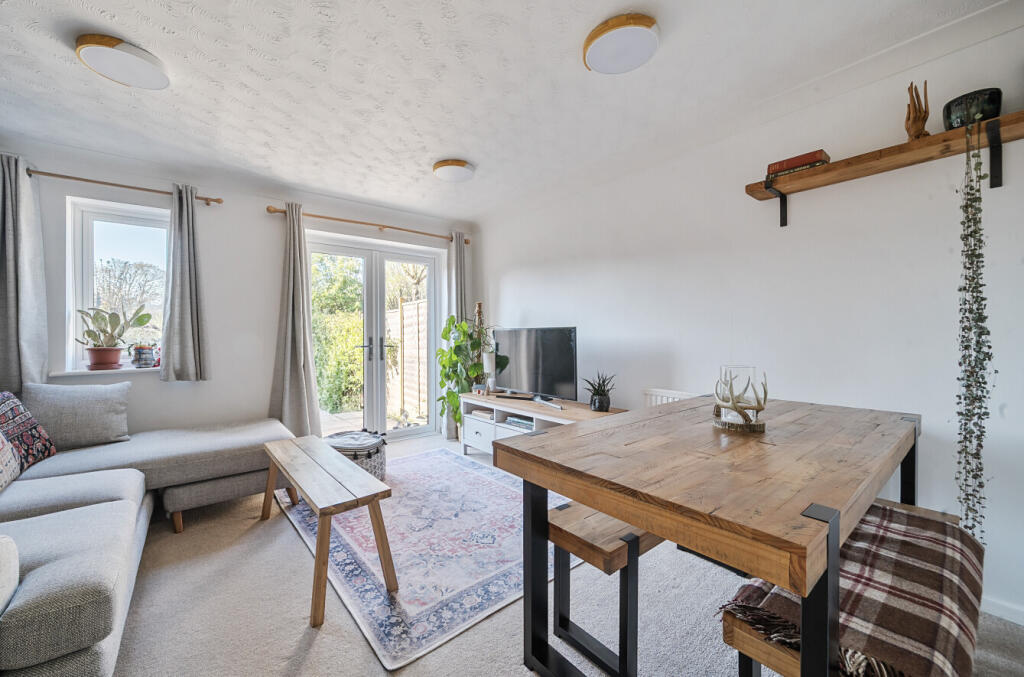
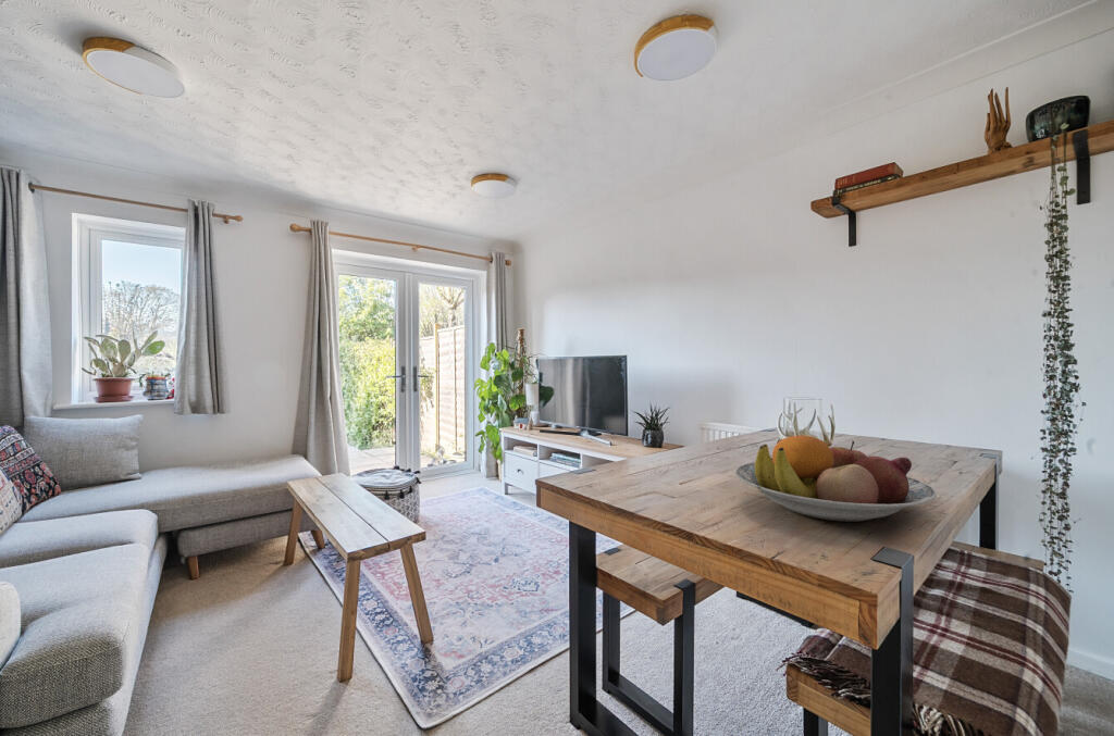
+ fruit bowl [734,435,938,523]
